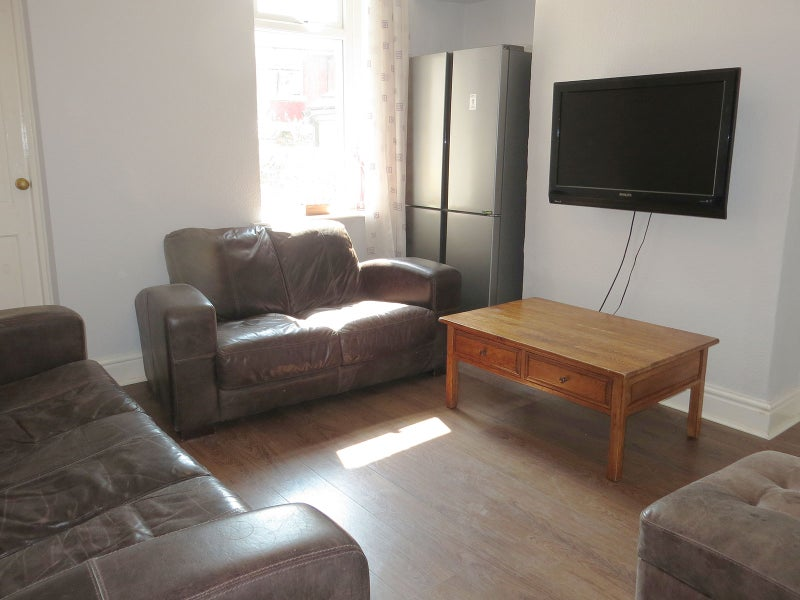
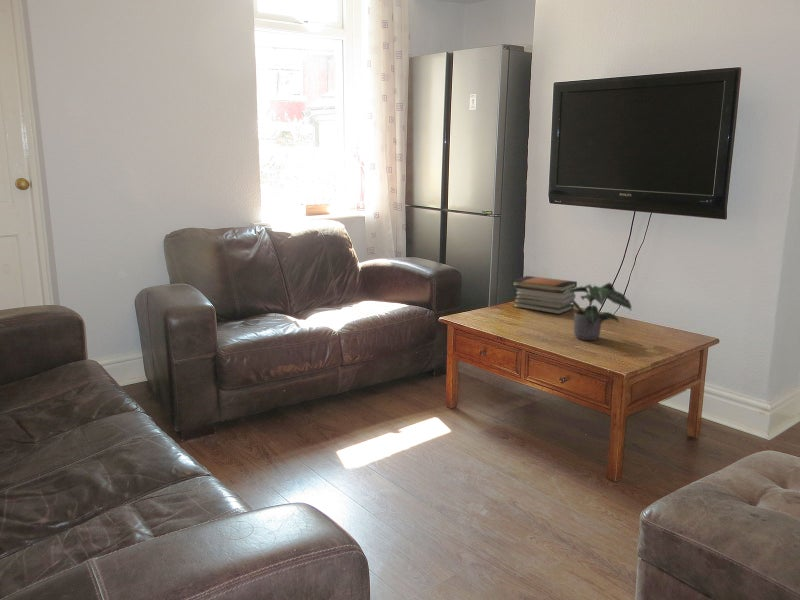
+ potted plant [561,282,632,341]
+ book stack [511,275,578,315]
